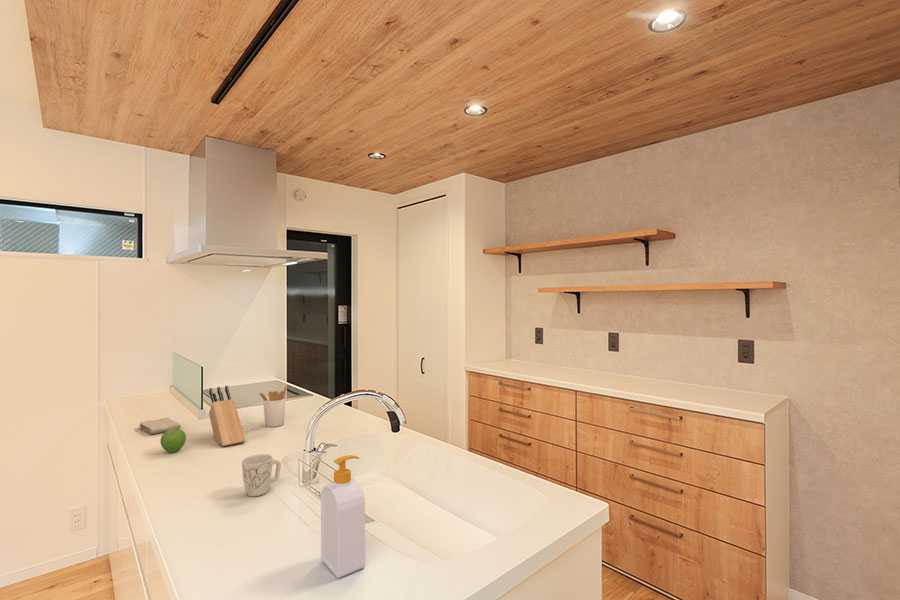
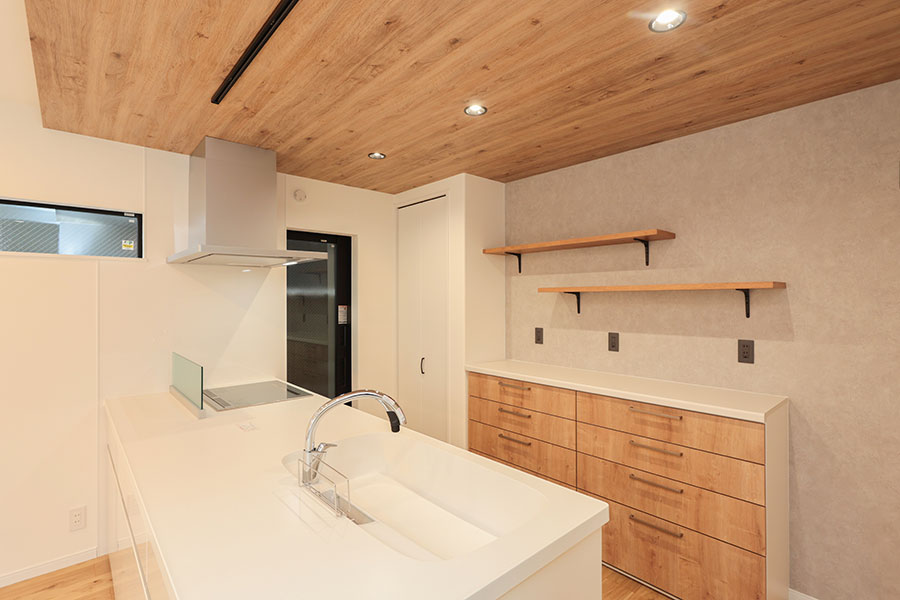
- mug [241,453,282,497]
- knife block [208,384,247,448]
- washcloth [139,417,182,435]
- soap bottle [320,454,366,579]
- fruit [159,428,187,453]
- utensil holder [258,384,288,428]
